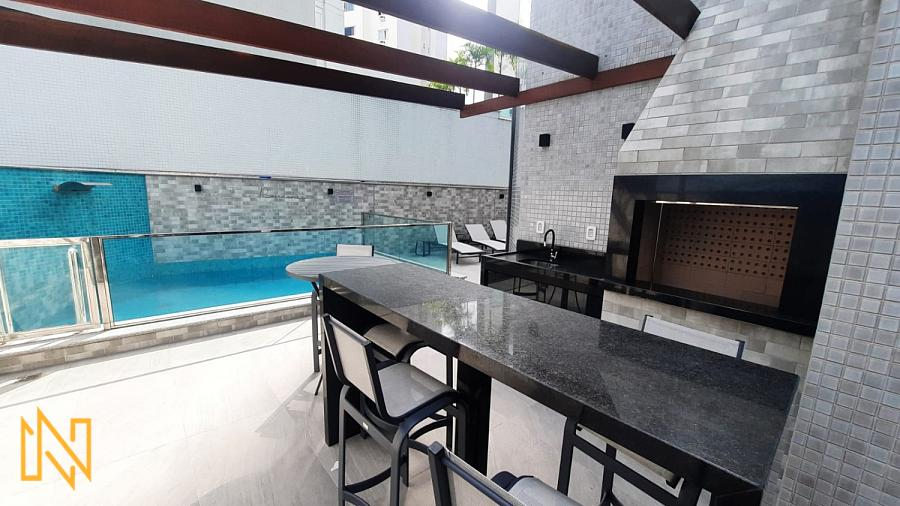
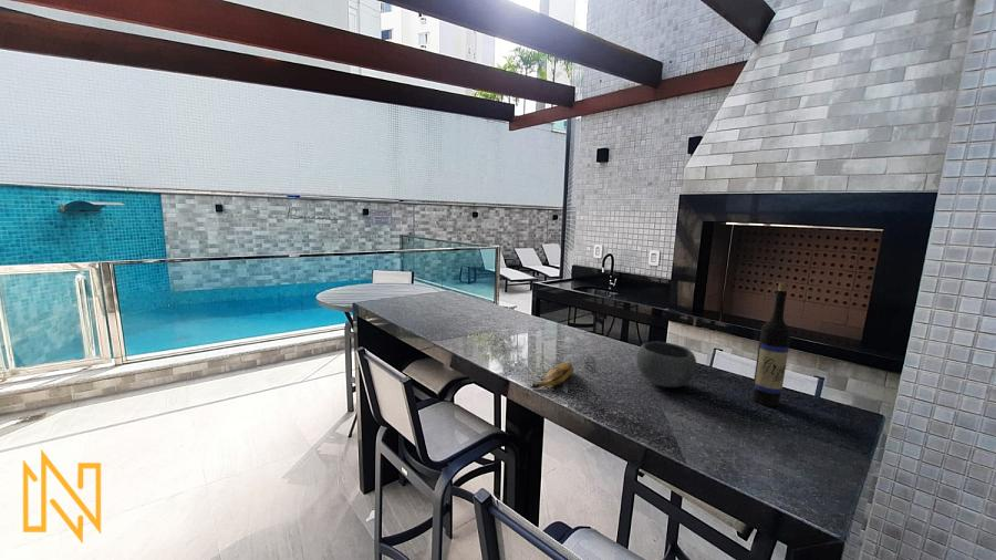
+ bowl [635,341,697,388]
+ wine bottle [750,282,791,407]
+ banana [529,362,574,390]
